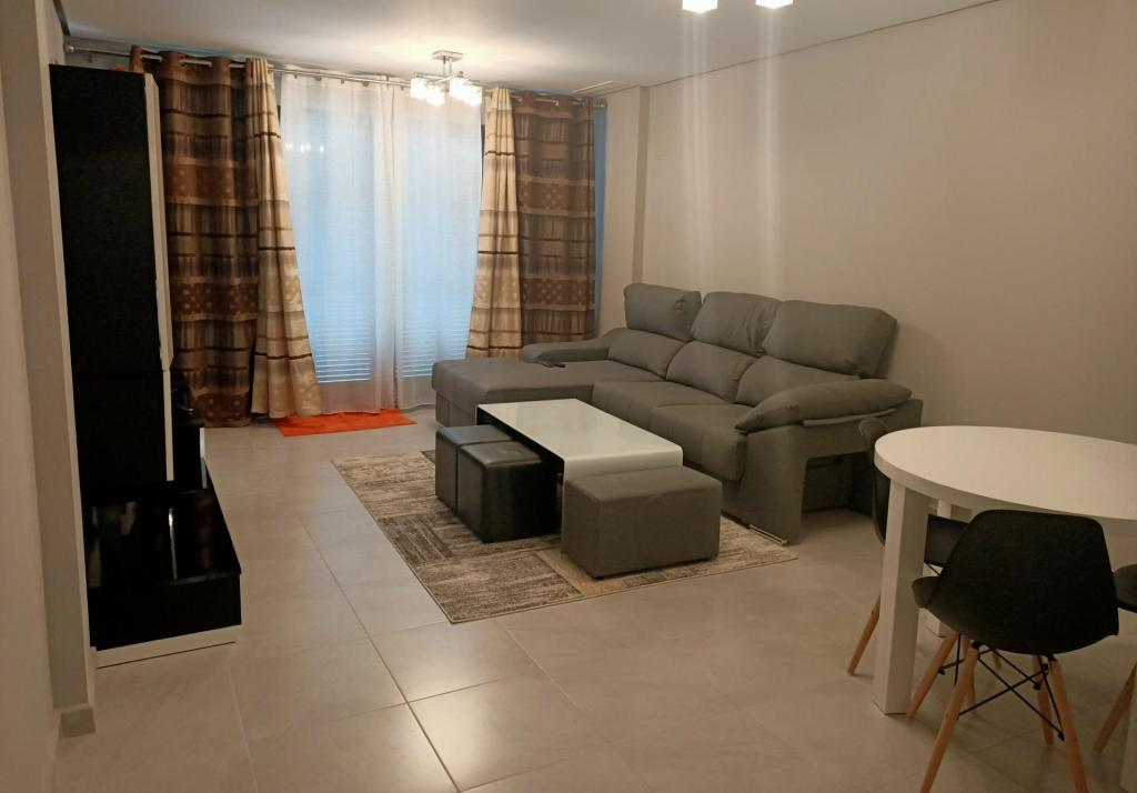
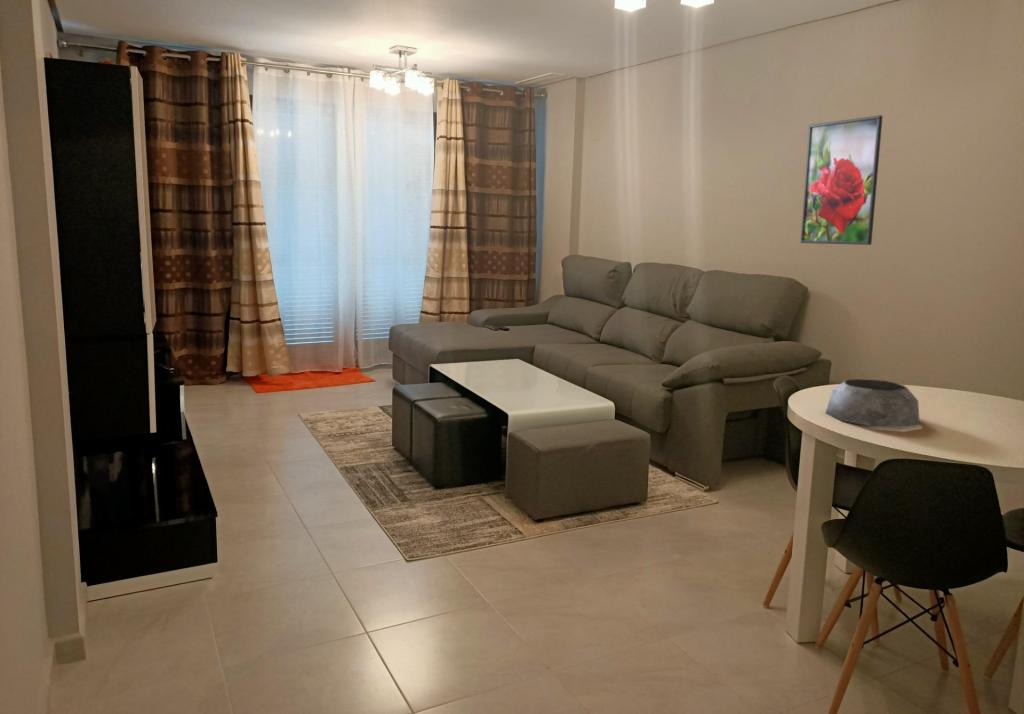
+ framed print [800,114,884,246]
+ plant pot [824,378,921,428]
